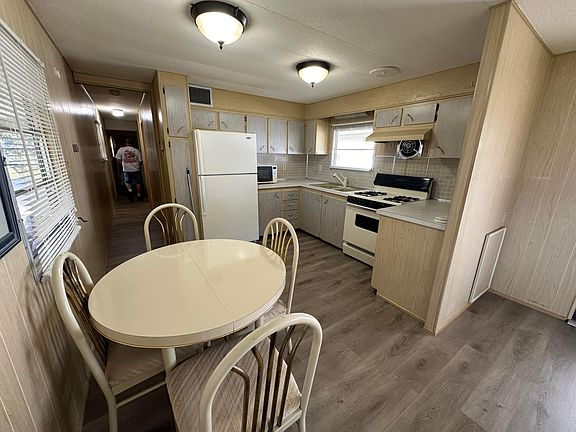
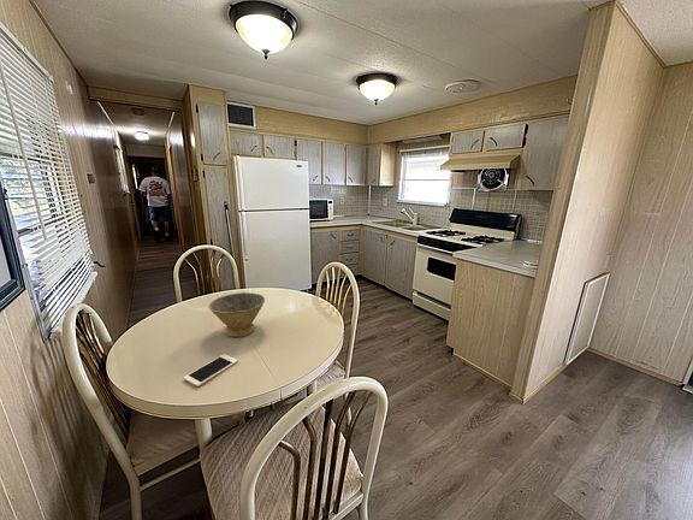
+ cell phone [183,353,239,388]
+ bowl [208,291,266,338]
